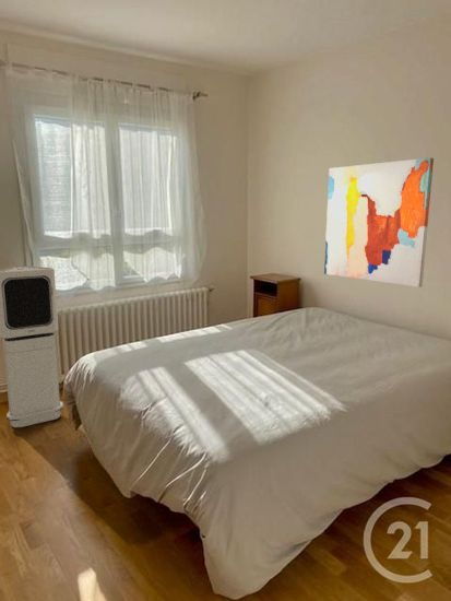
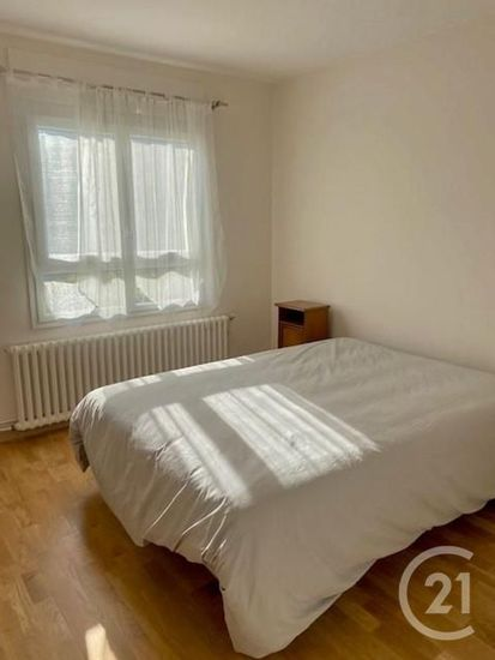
- air purifier [0,264,64,428]
- wall art [323,156,435,288]
